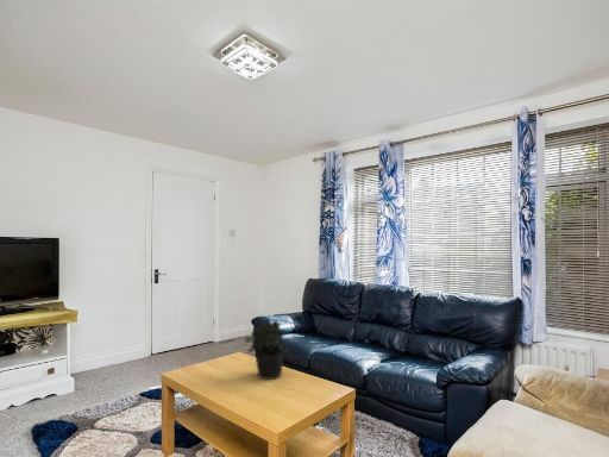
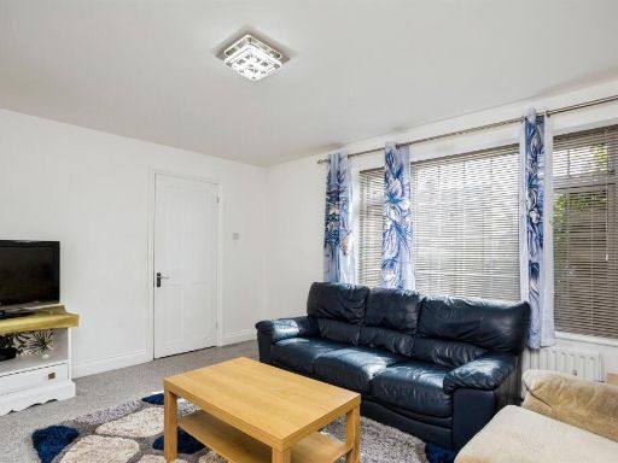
- potted plant [243,320,289,381]
